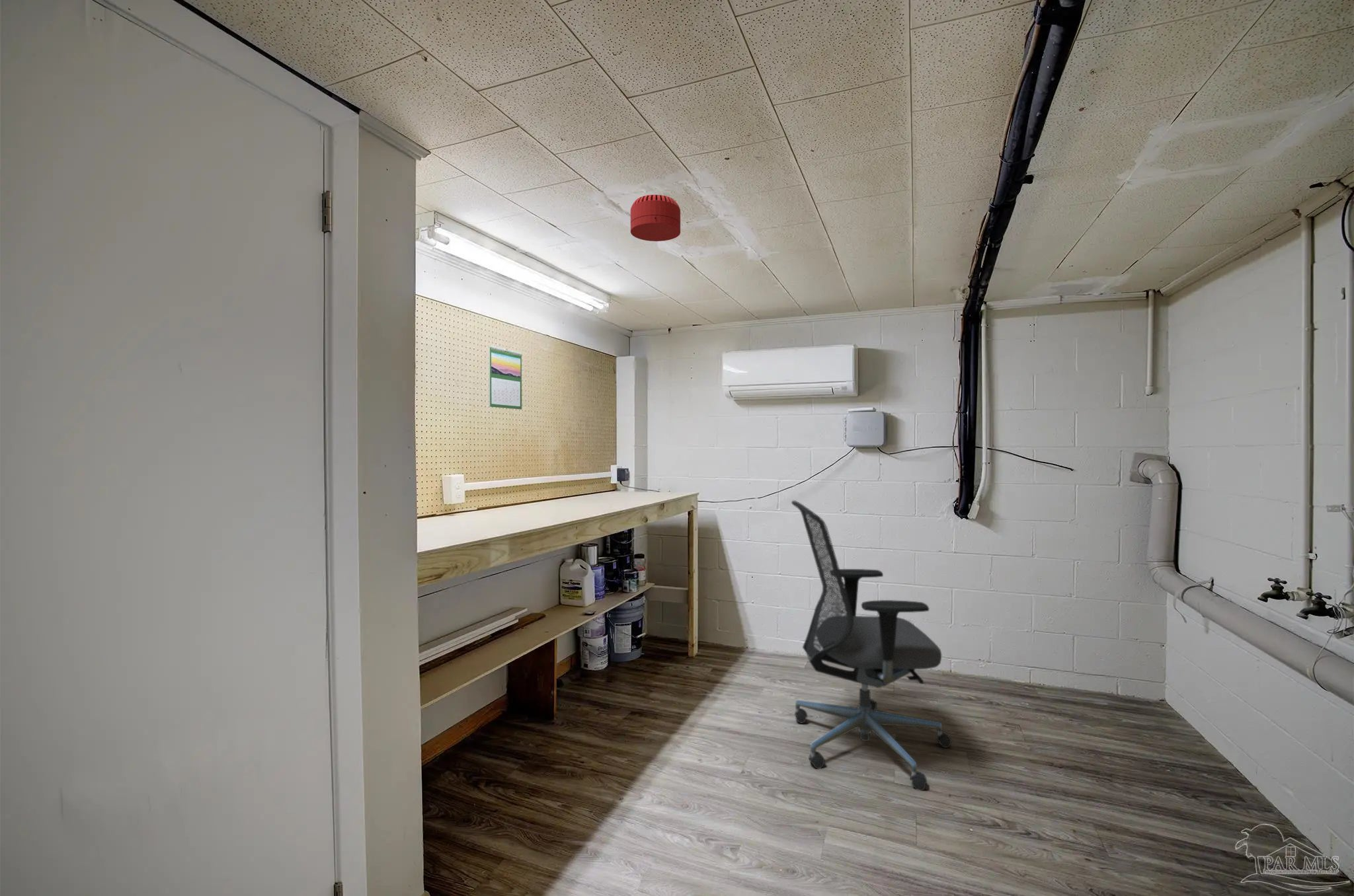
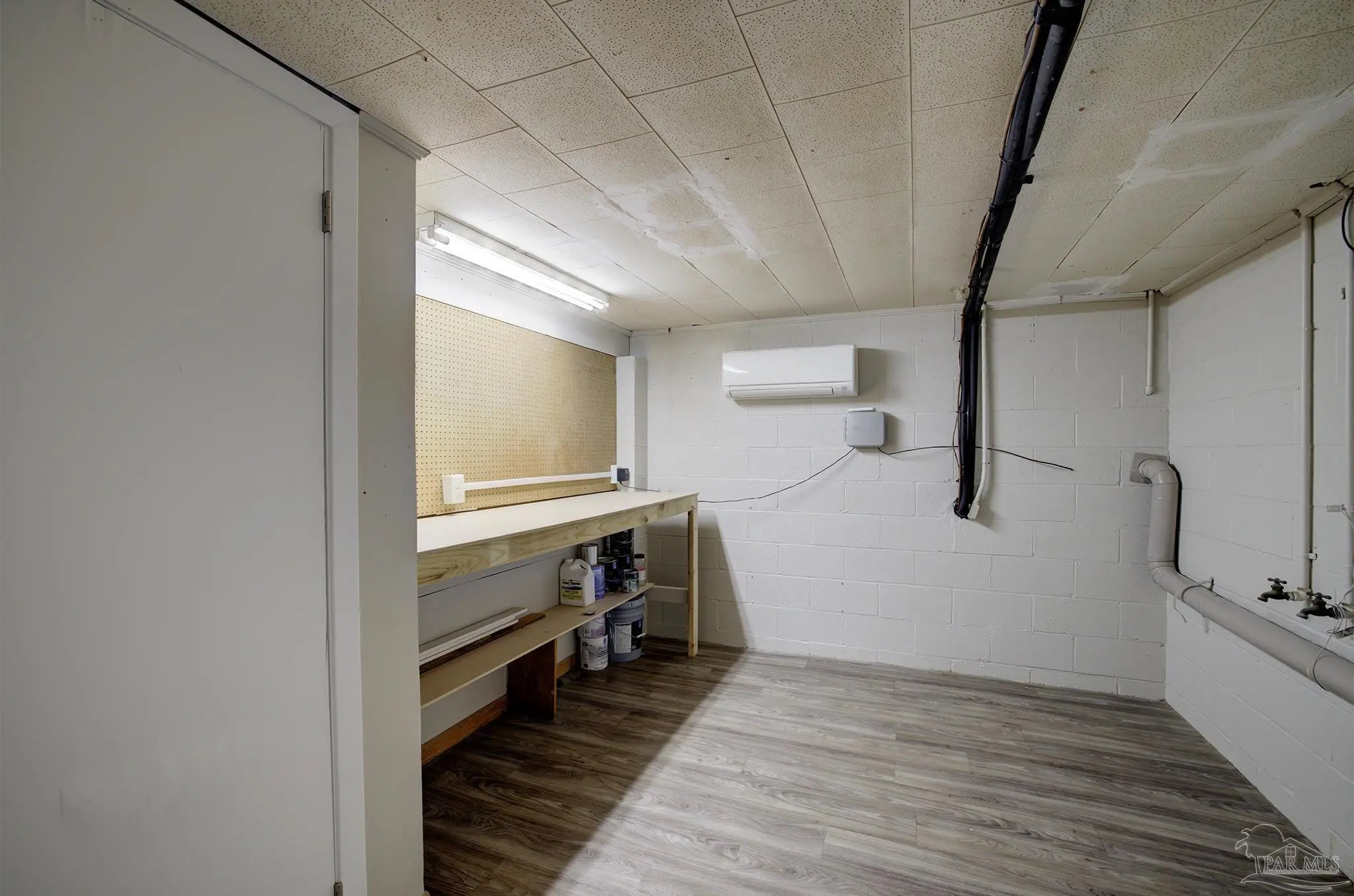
- office chair [791,500,953,791]
- smoke detector [630,194,681,242]
- calendar [488,345,522,410]
